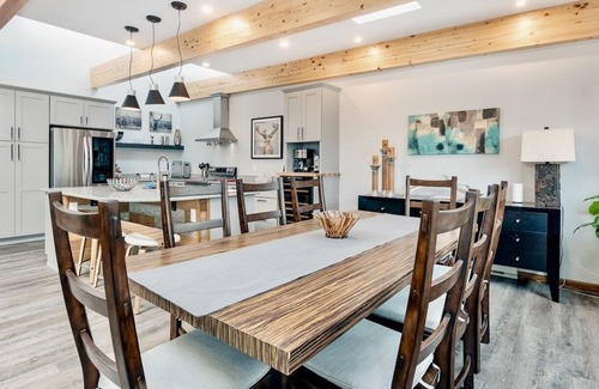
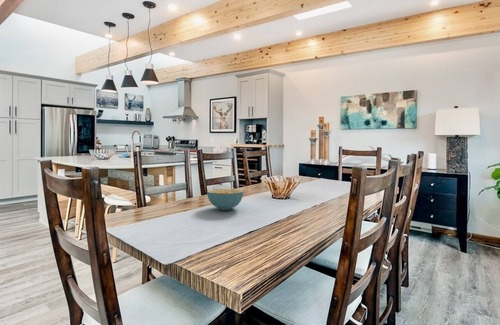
+ cereal bowl [206,188,244,211]
